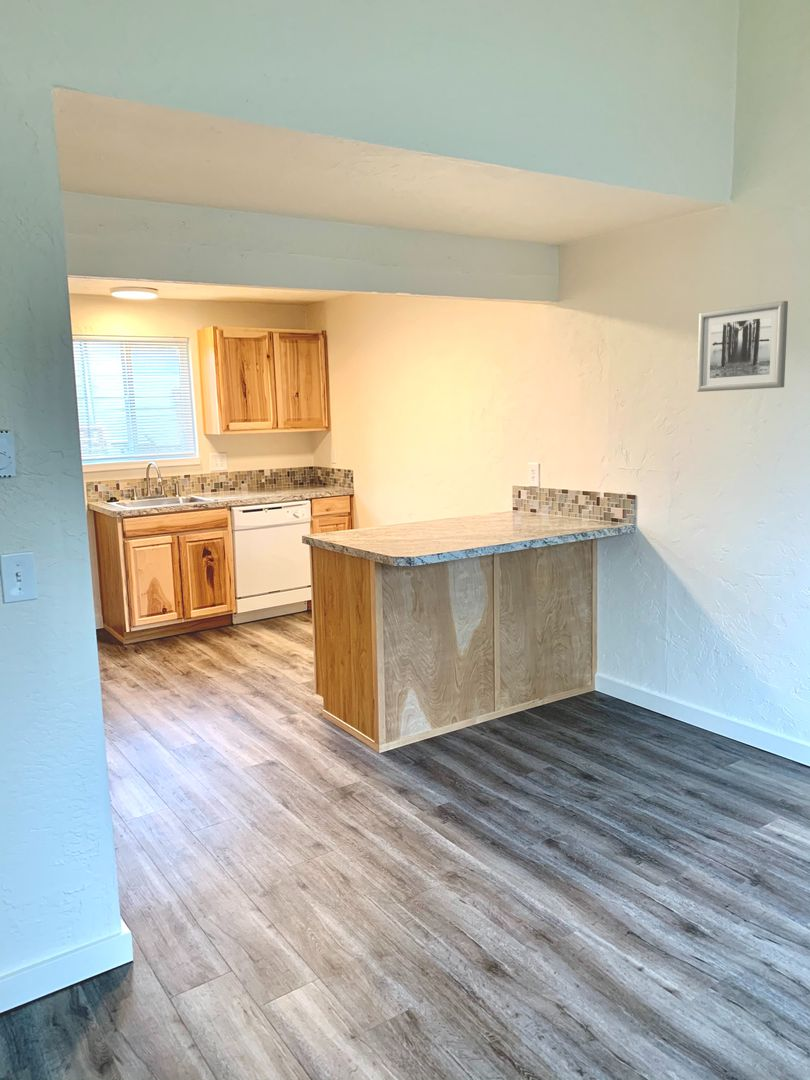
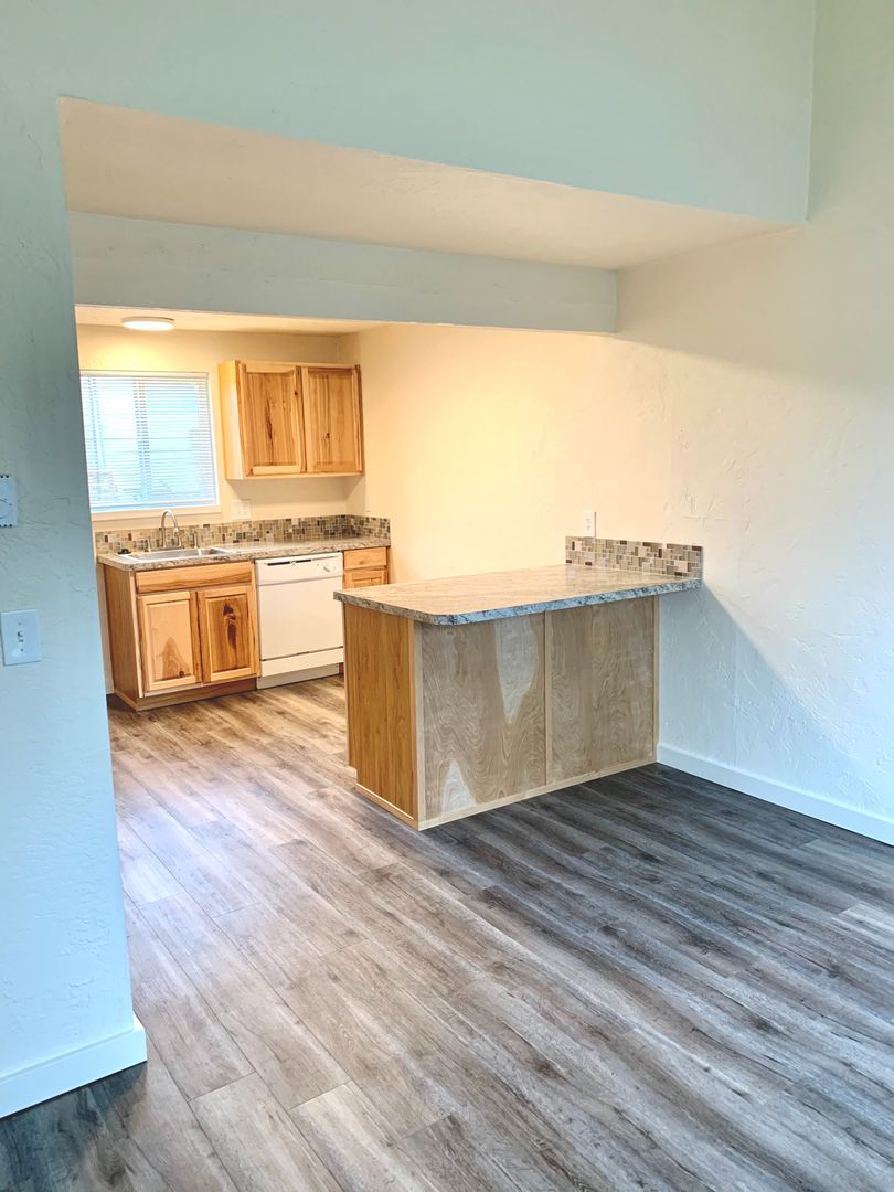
- wall art [696,300,789,393]
